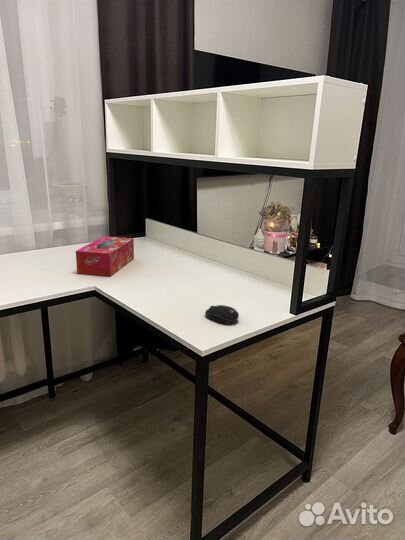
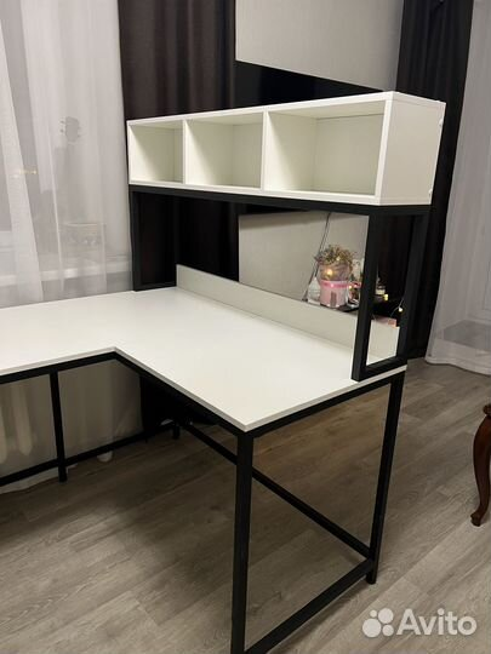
- computer mouse [204,304,240,325]
- tissue box [75,235,135,277]
